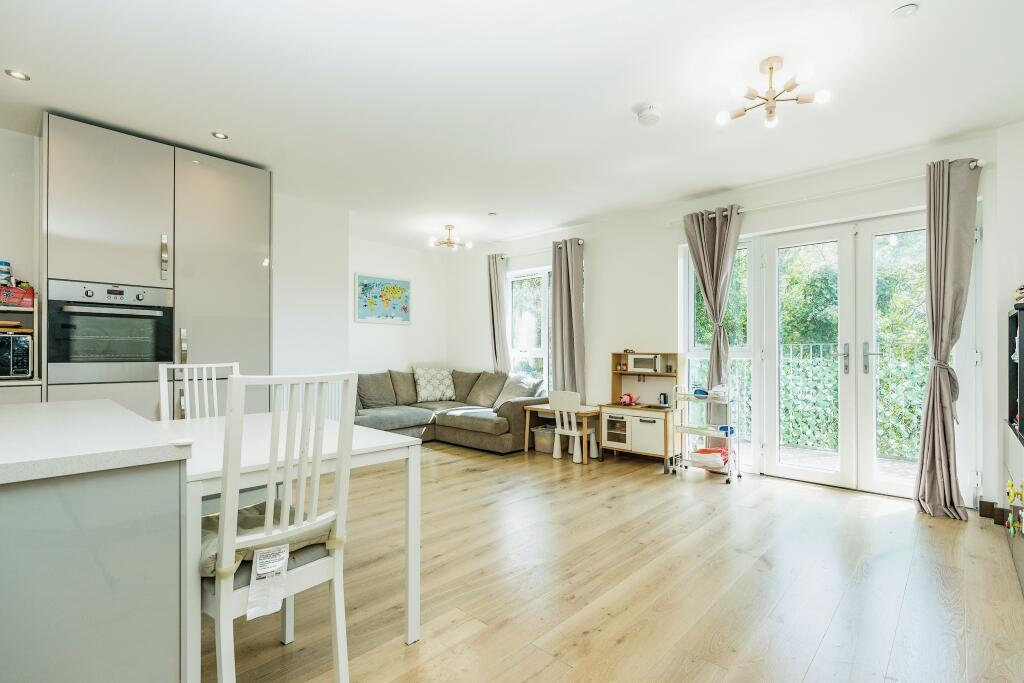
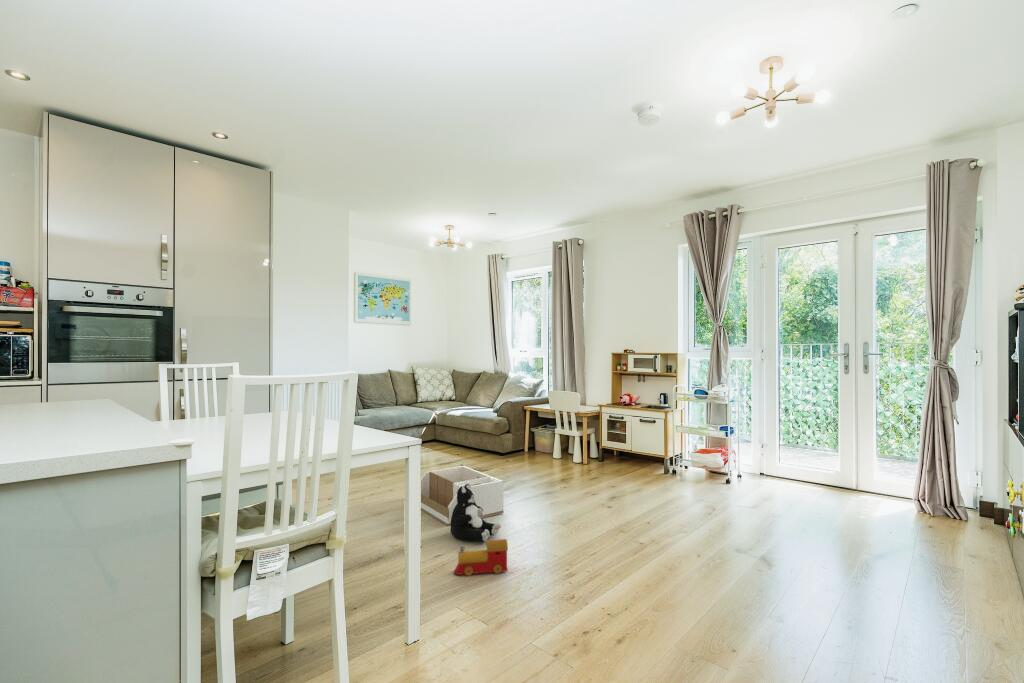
+ plush toy [449,484,502,543]
+ storage bin [420,463,505,527]
+ toy train [453,538,509,577]
